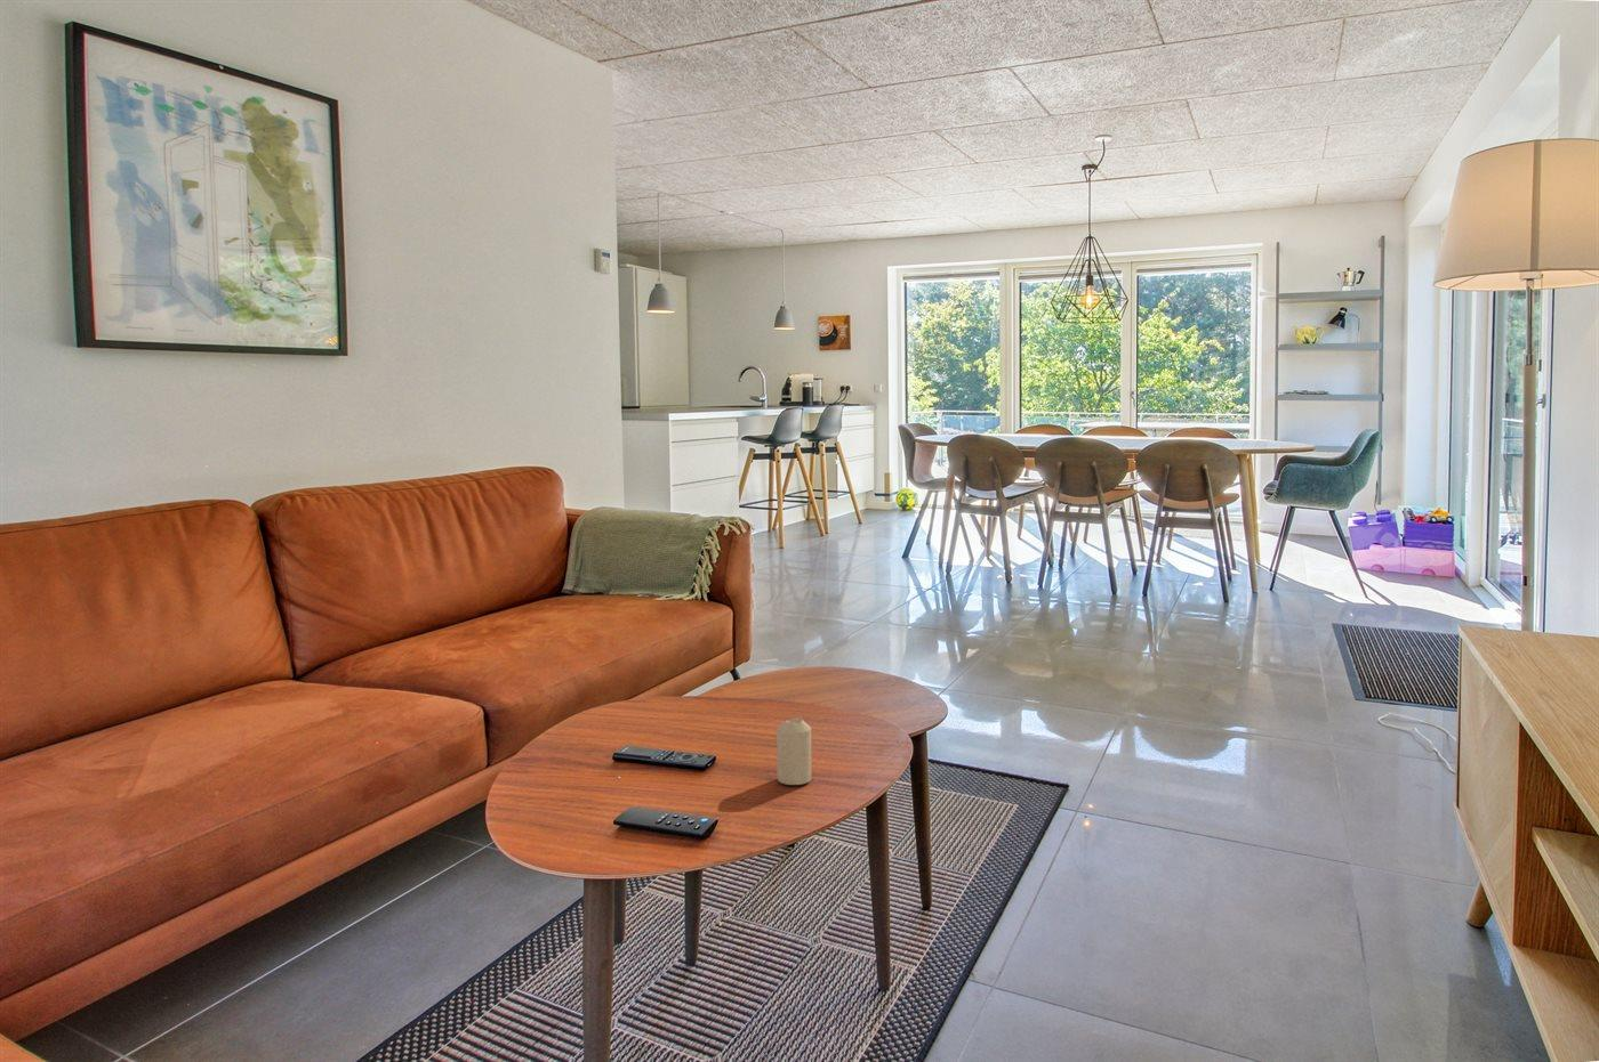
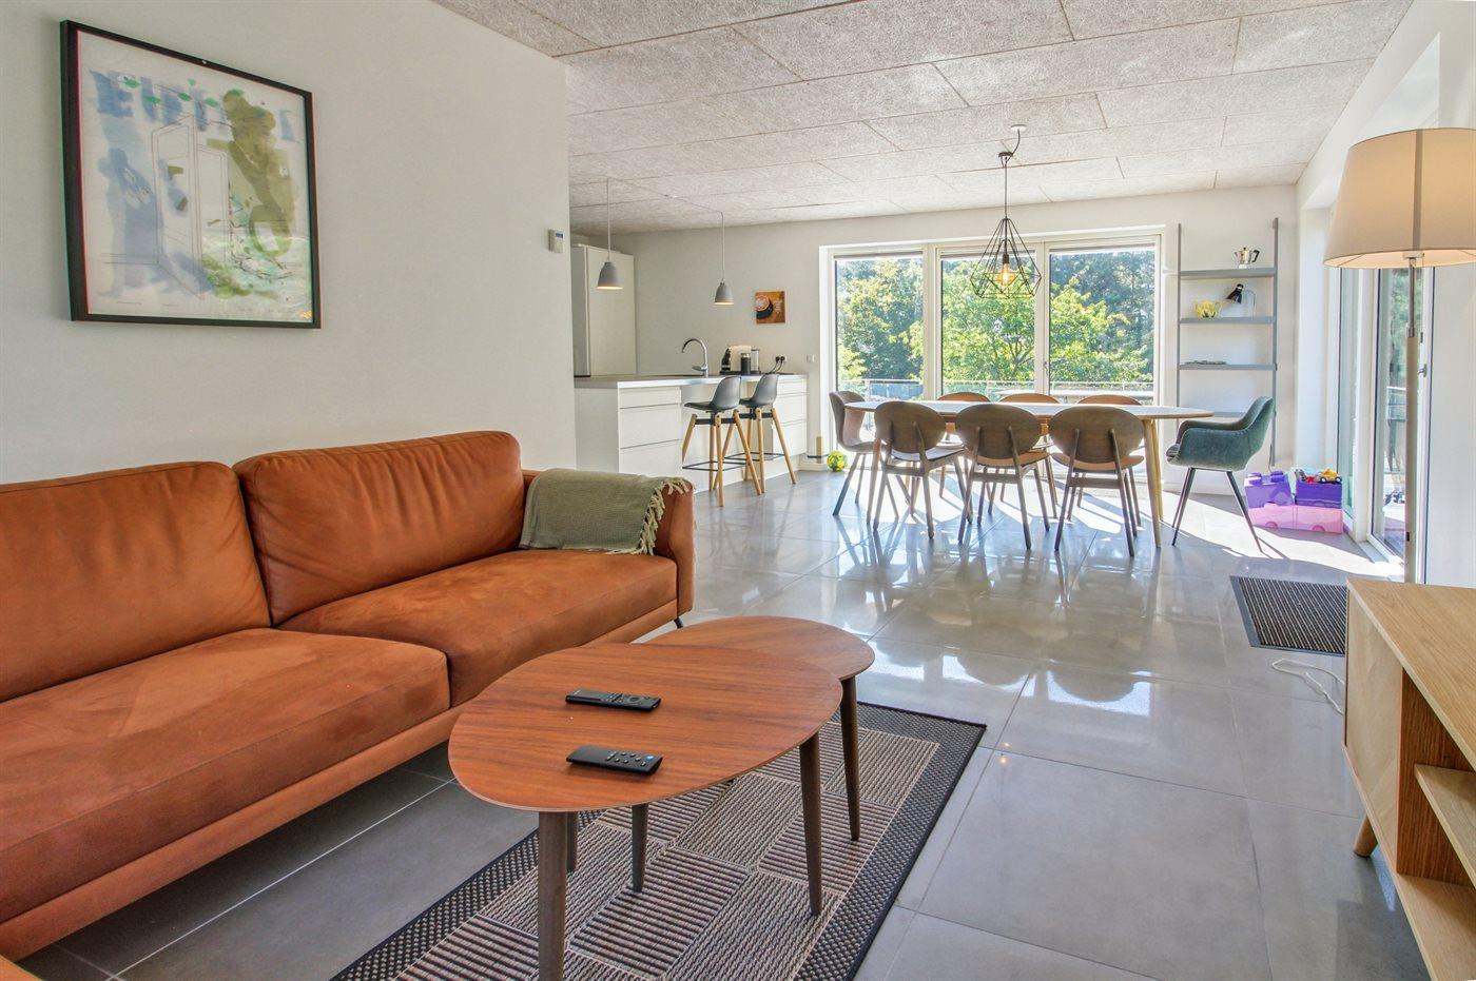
- candle [776,716,813,786]
